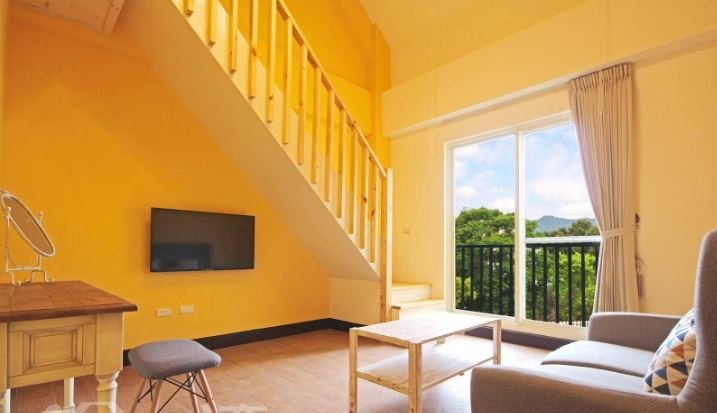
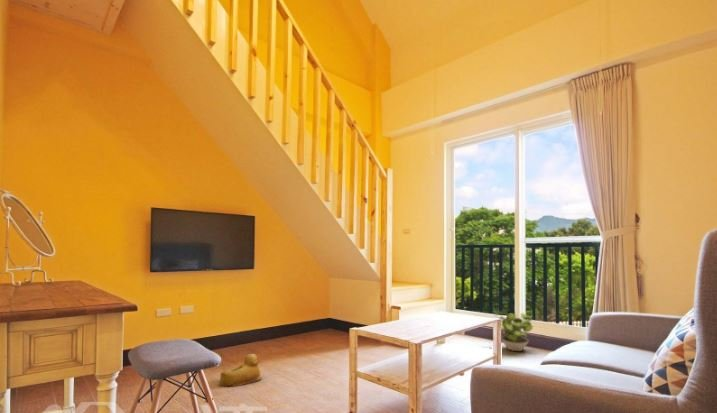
+ rubber duck [218,353,263,388]
+ potted plant [493,310,534,352]
